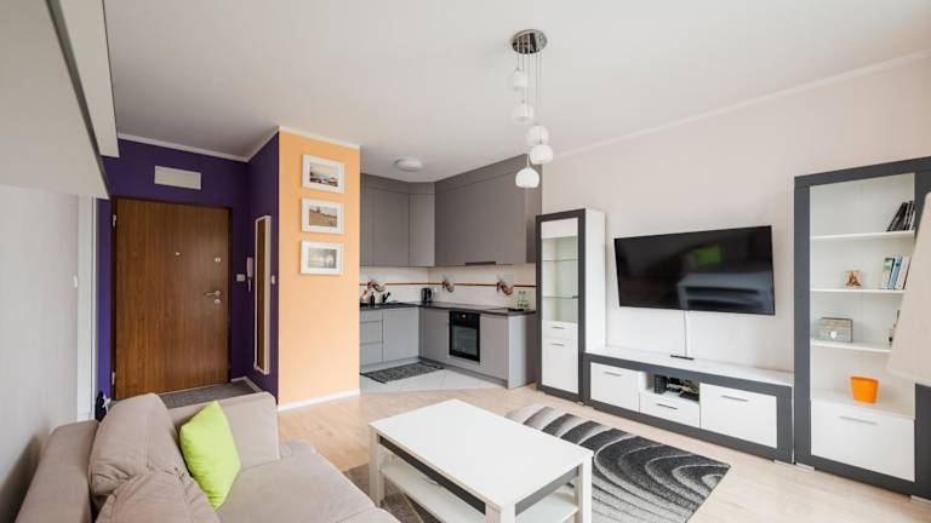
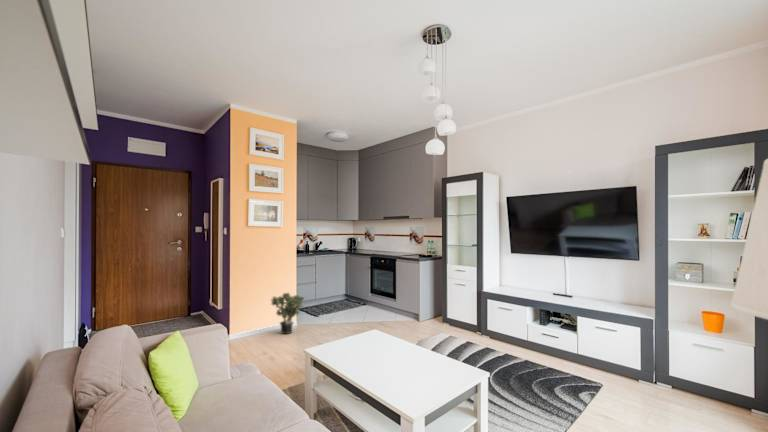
+ potted plant [269,291,305,335]
